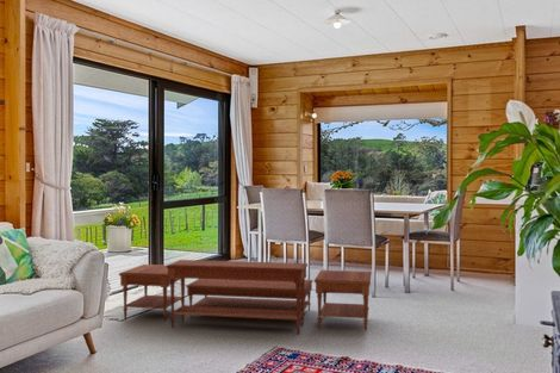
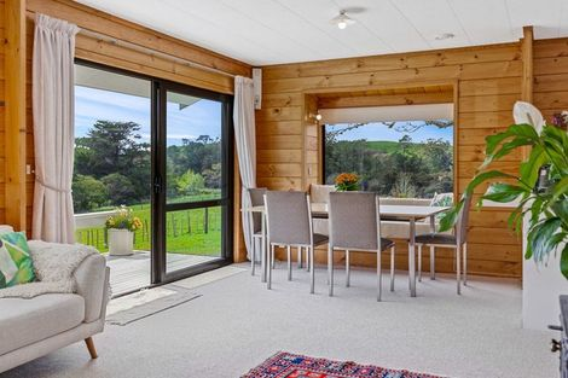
- coffee table [118,259,373,336]
